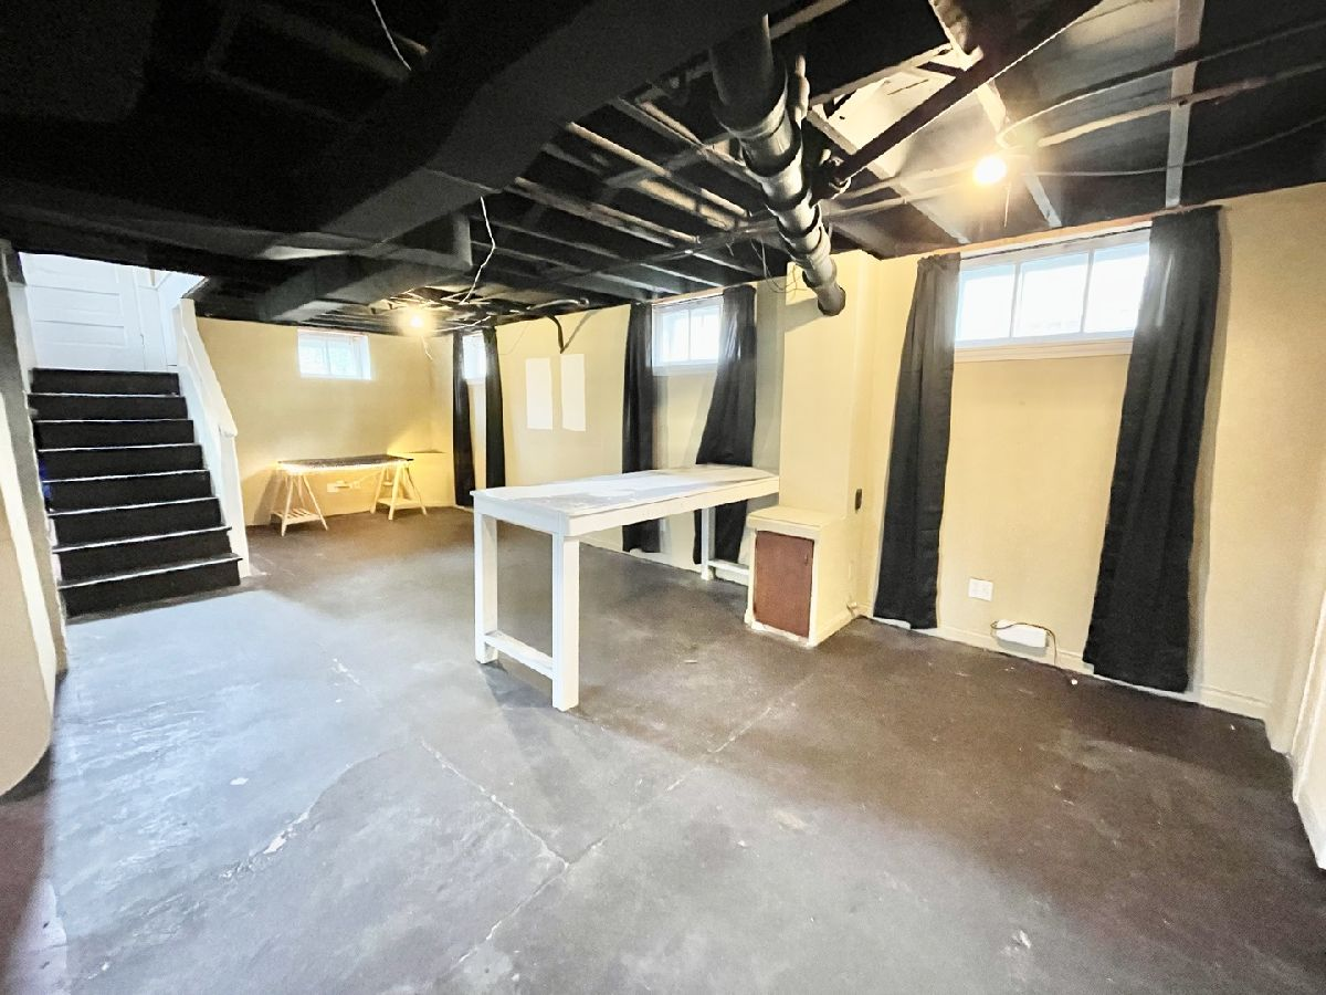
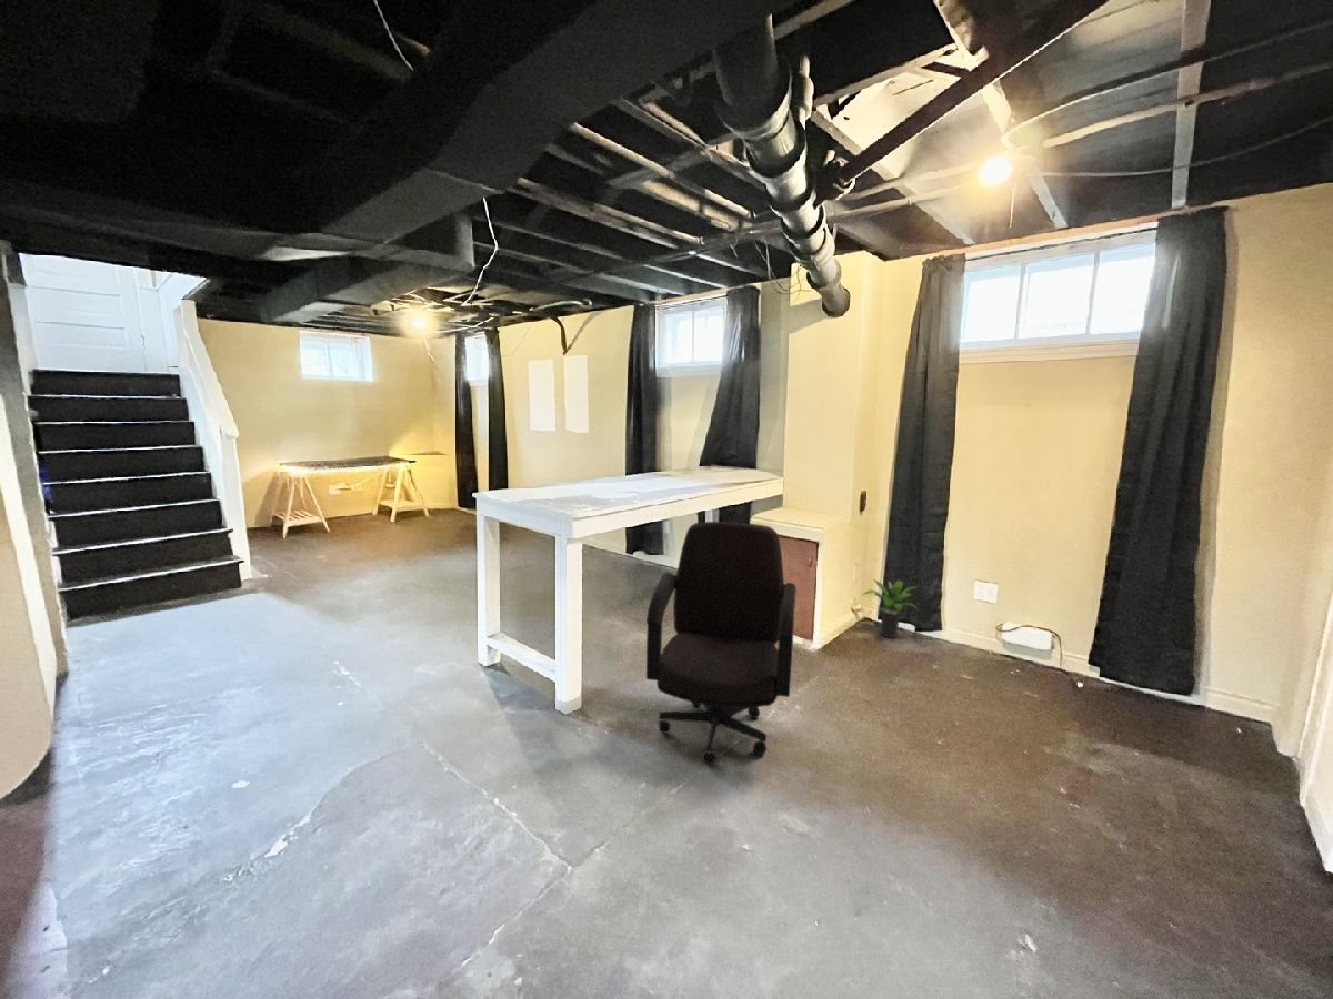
+ potted plant [861,578,920,639]
+ office chair [645,521,798,766]
